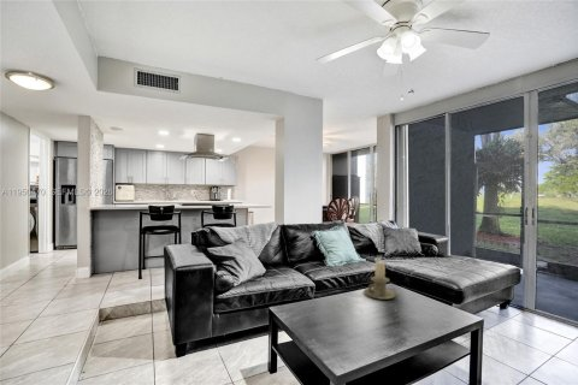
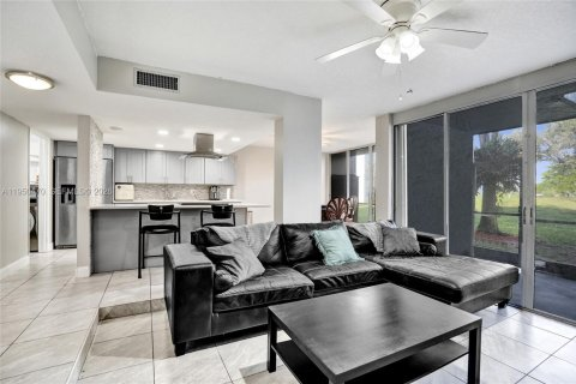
- candle holder [362,260,397,301]
